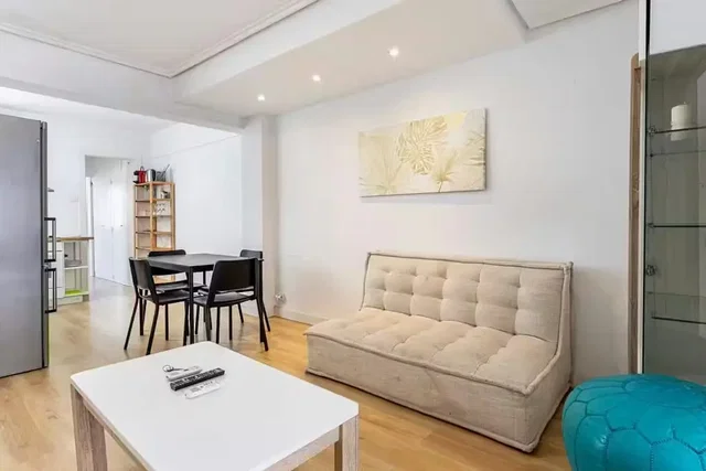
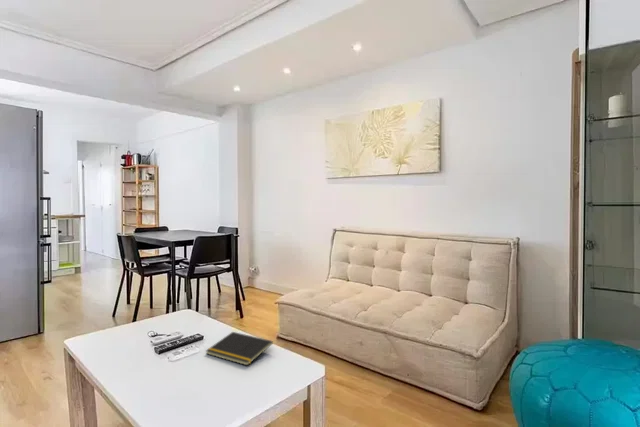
+ notepad [205,331,274,366]
